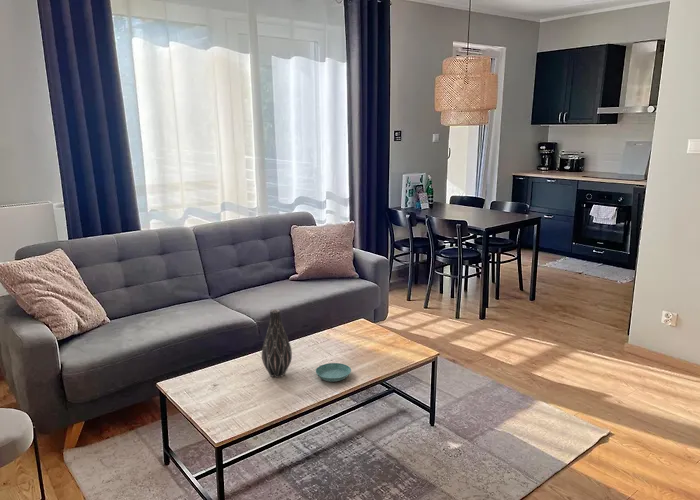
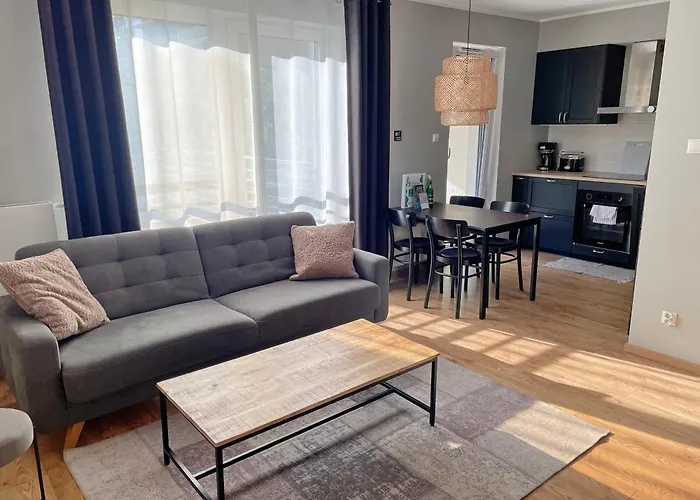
- vase [261,308,293,379]
- saucer [315,362,352,383]
